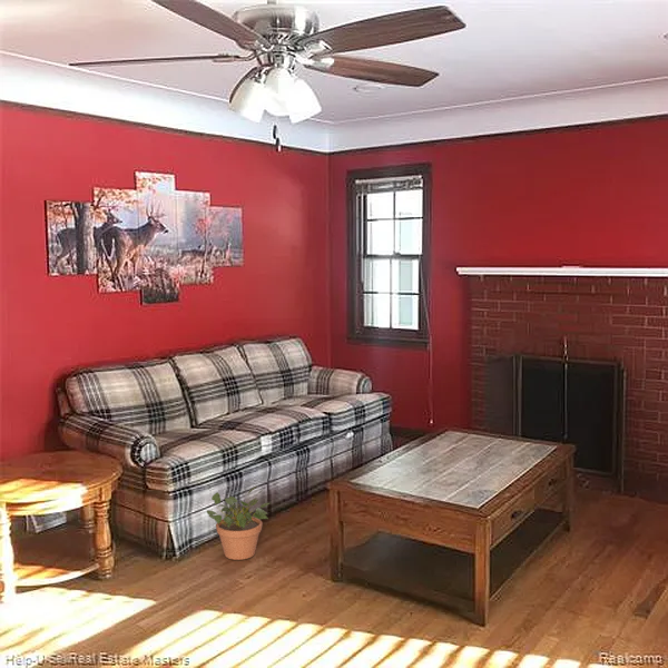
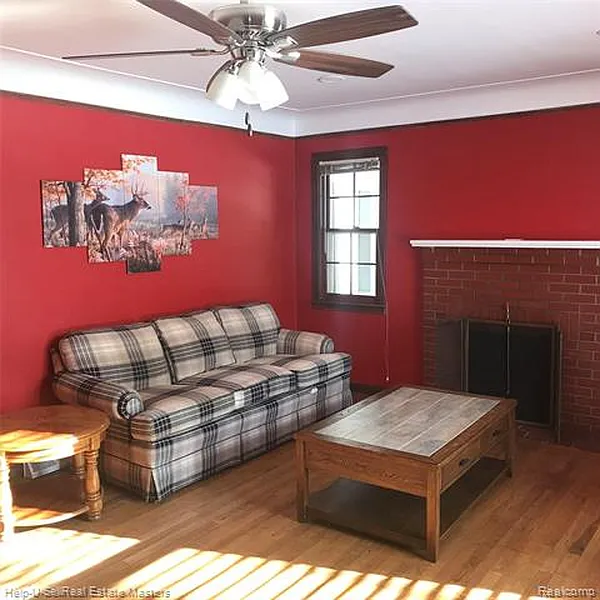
- potted plant [206,485,271,561]
